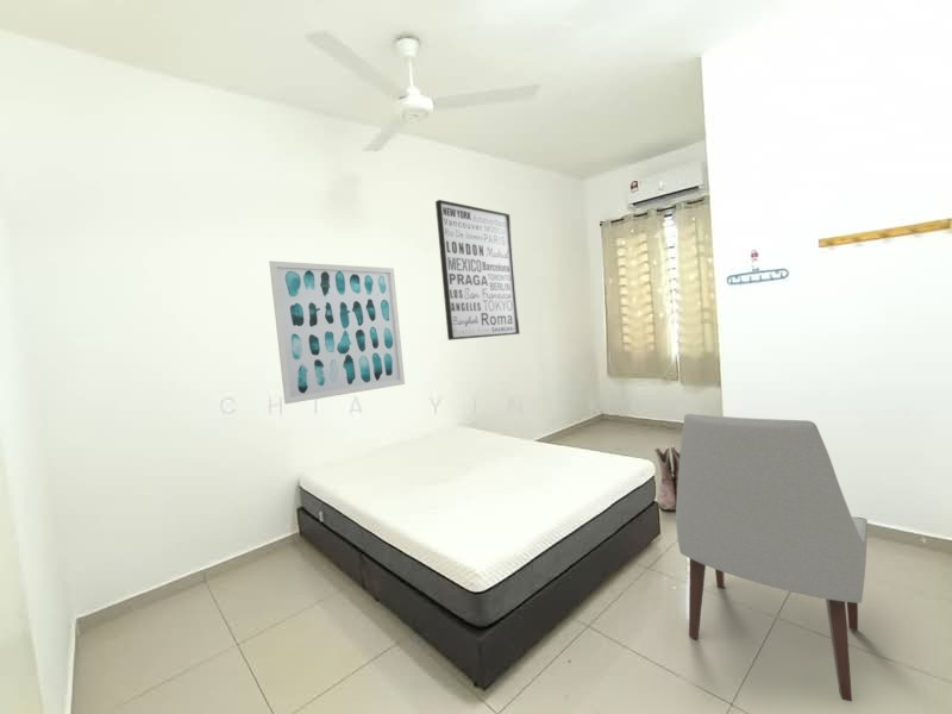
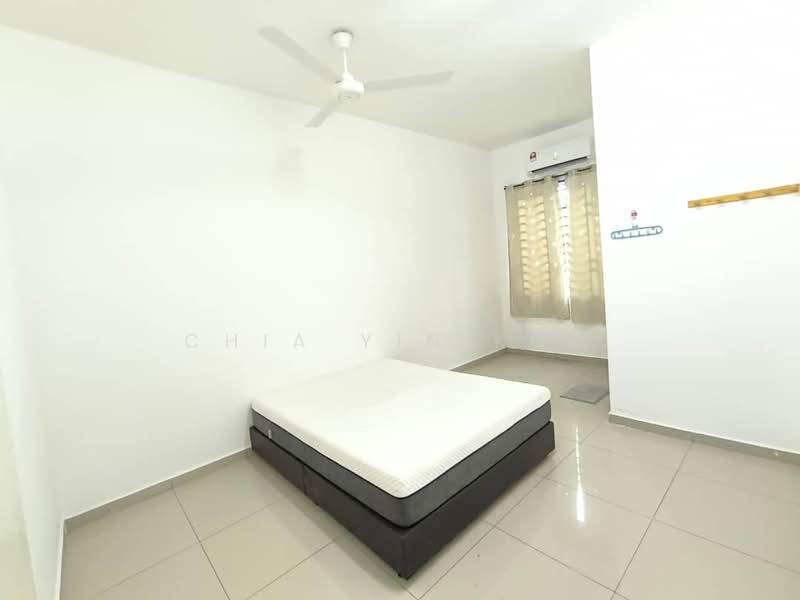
- boots [653,445,681,512]
- chair [675,413,869,702]
- wall art [434,199,521,342]
- wall art [268,259,406,405]
